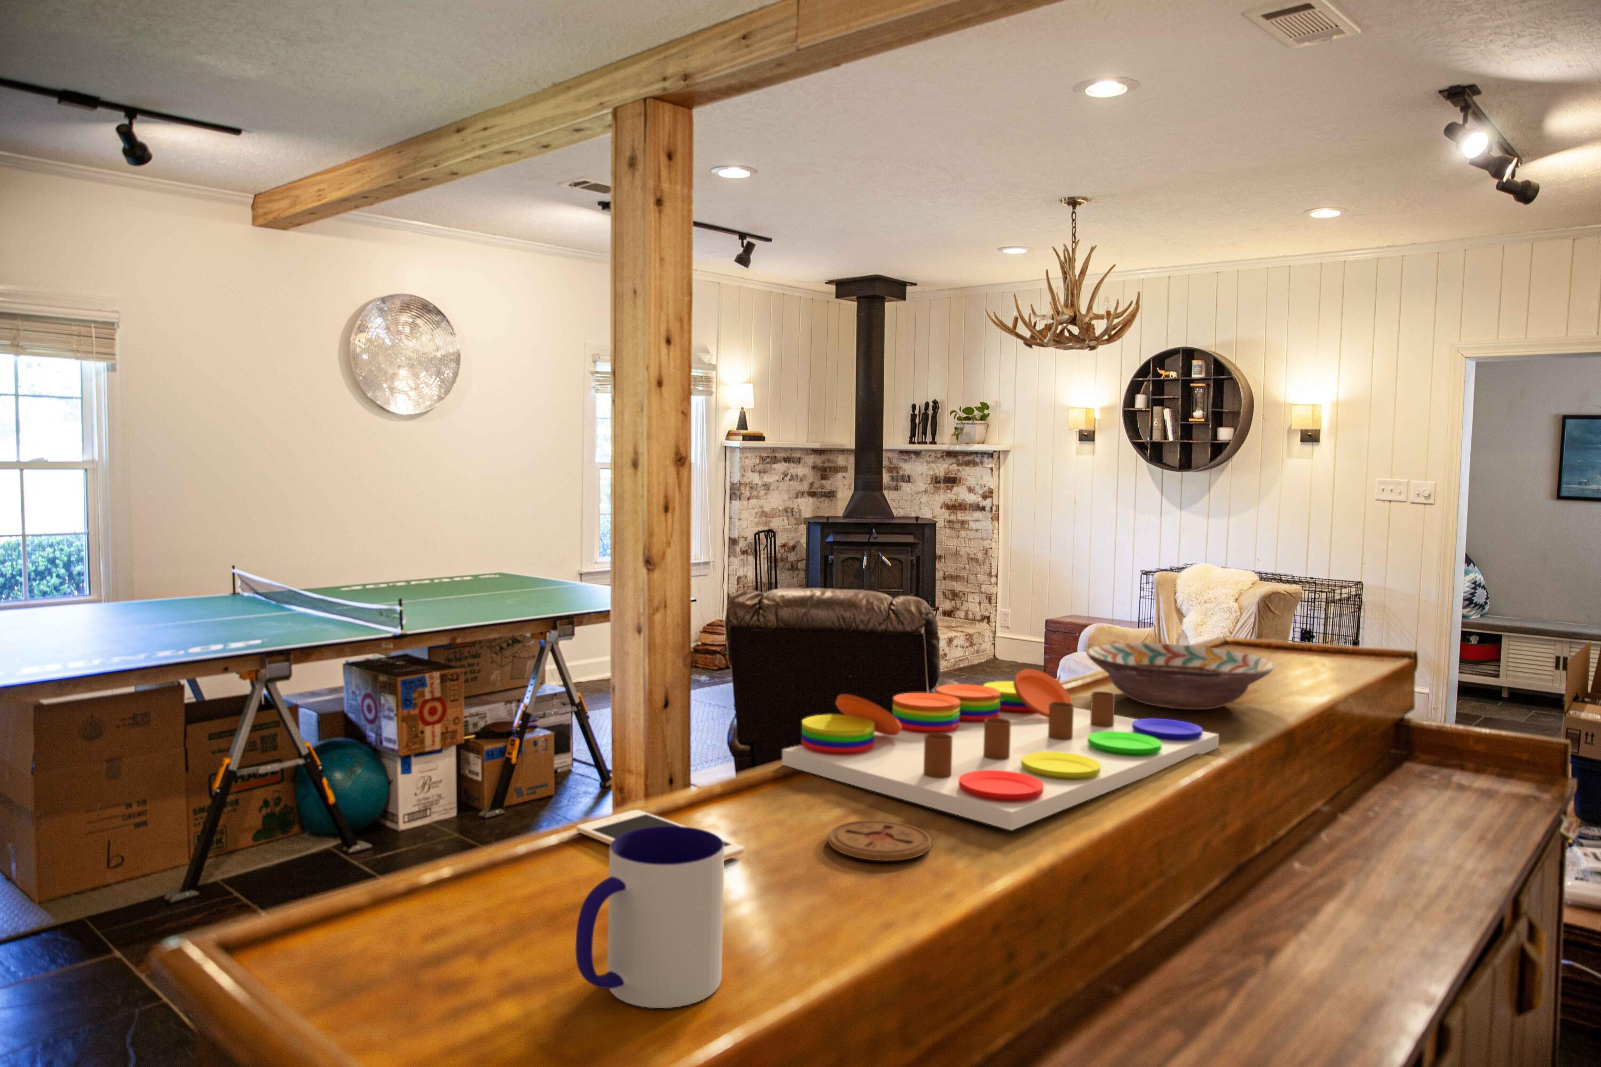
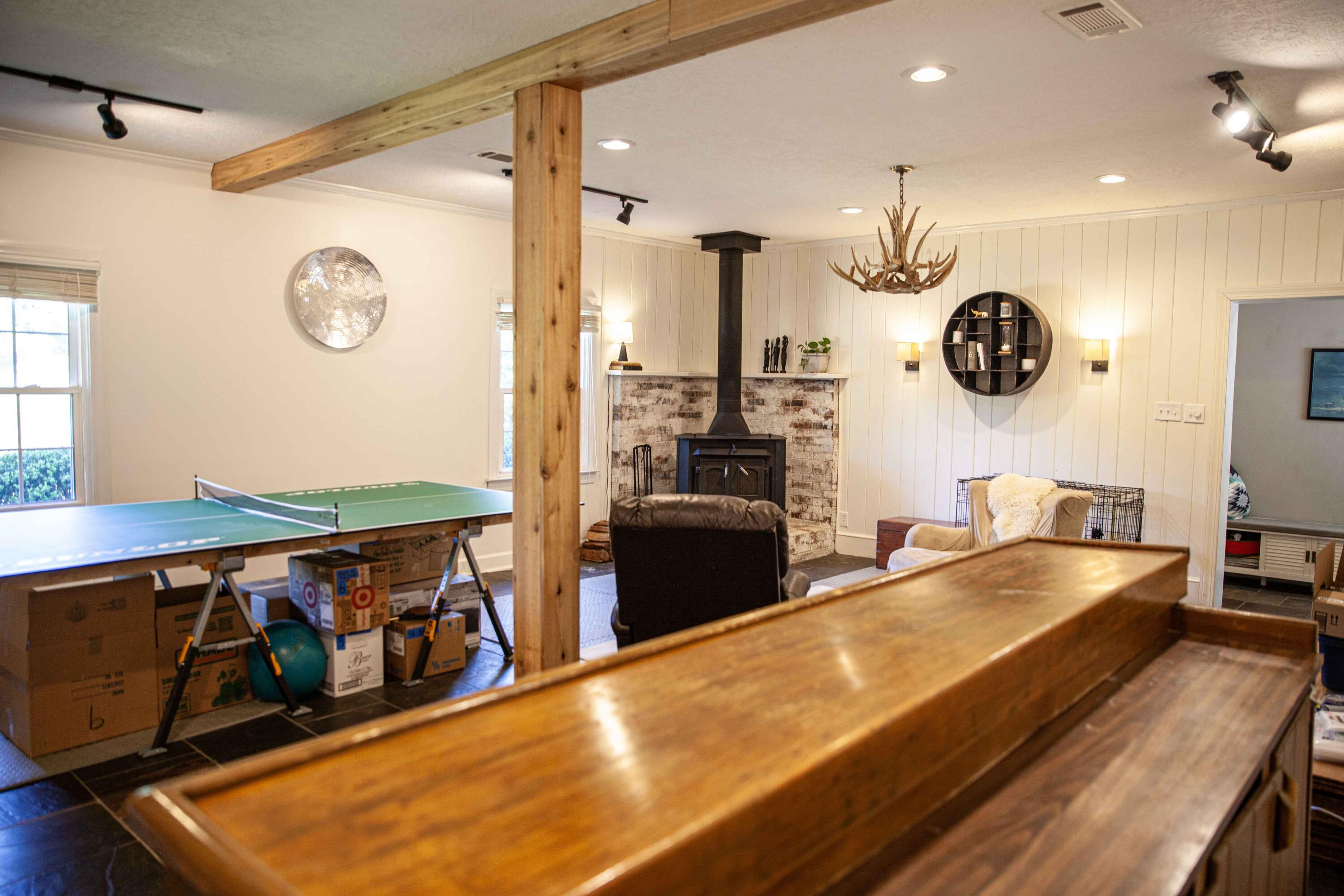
- mug [574,826,724,1009]
- coaster [827,819,932,861]
- board game [781,668,1220,831]
- cell phone [575,810,745,861]
- decorative bowl [1085,642,1276,710]
